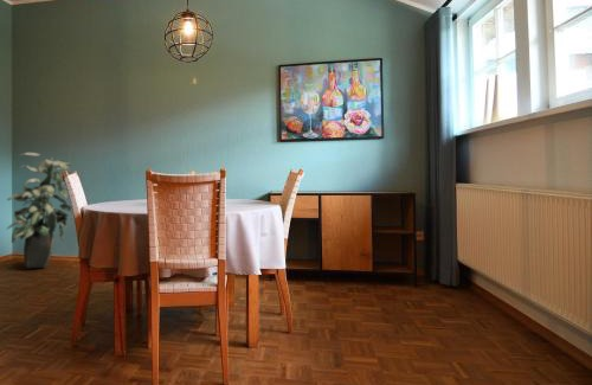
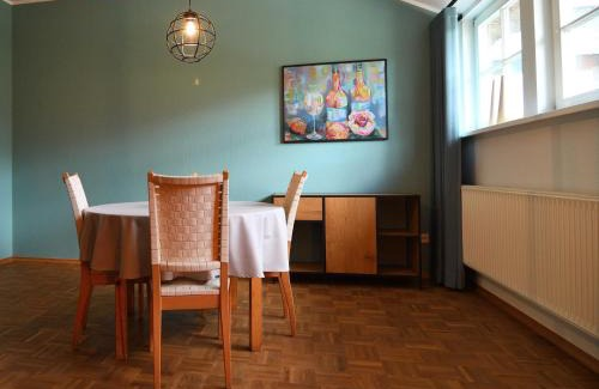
- indoor plant [5,152,76,269]
